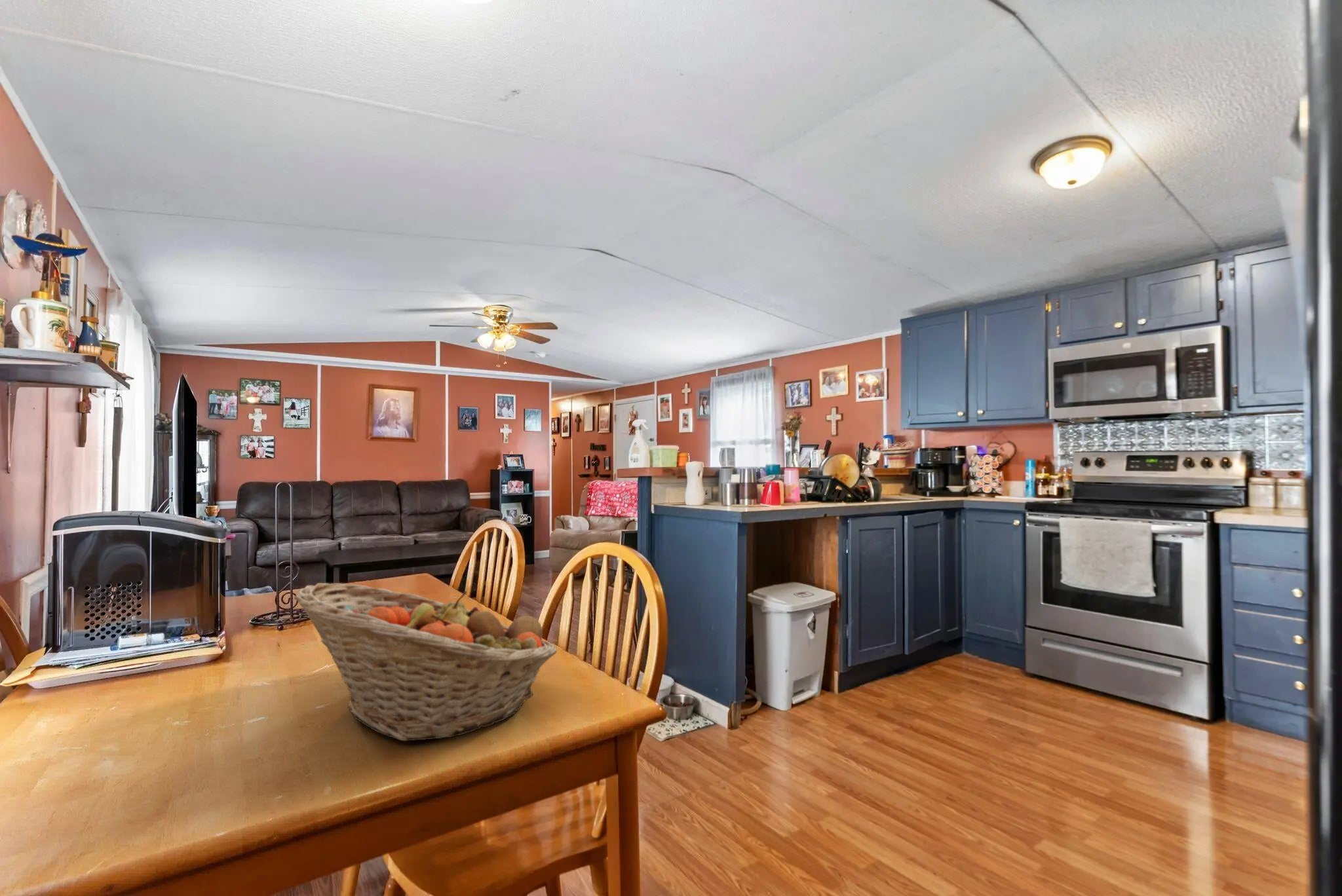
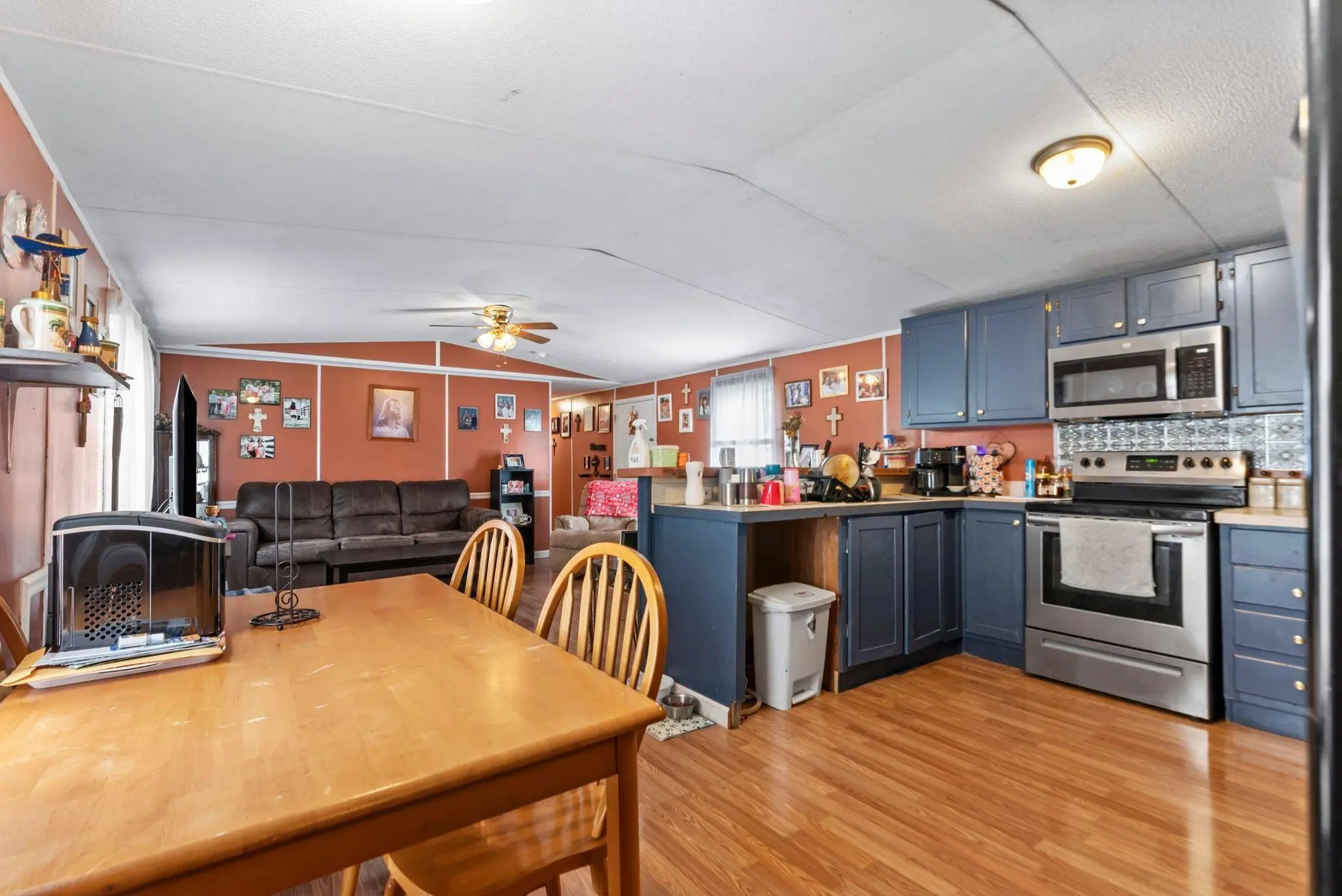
- fruit basket [293,582,558,742]
